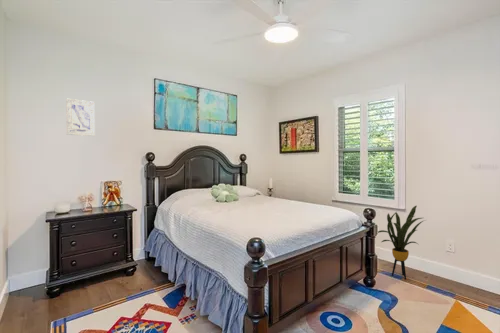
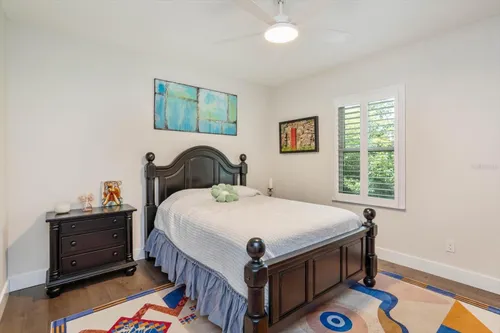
- house plant [377,205,426,281]
- wall art [65,98,96,137]
